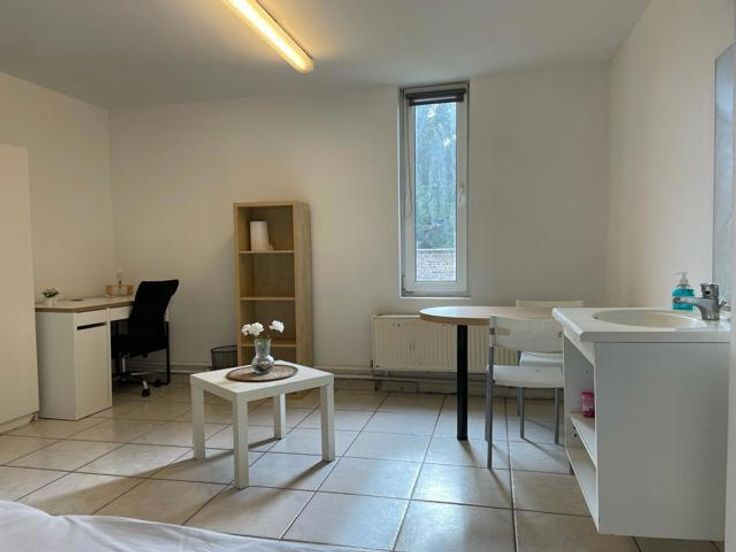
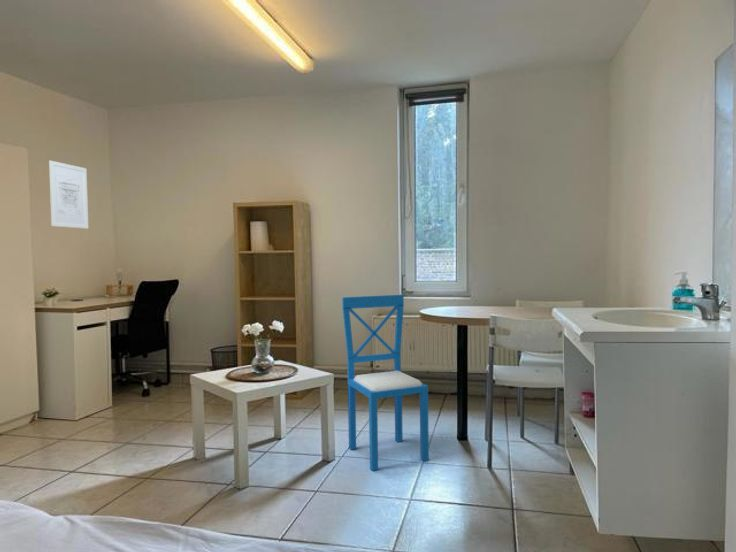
+ wall art [48,160,89,230]
+ dining chair [341,294,430,472]
